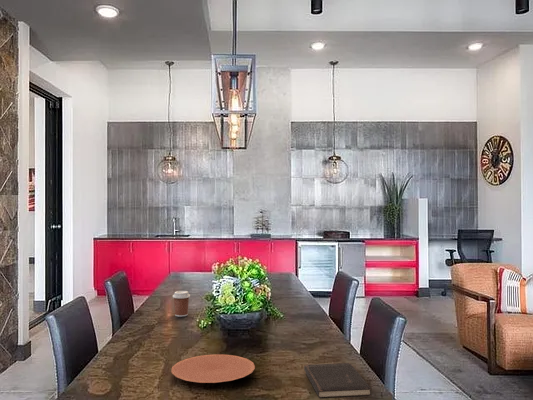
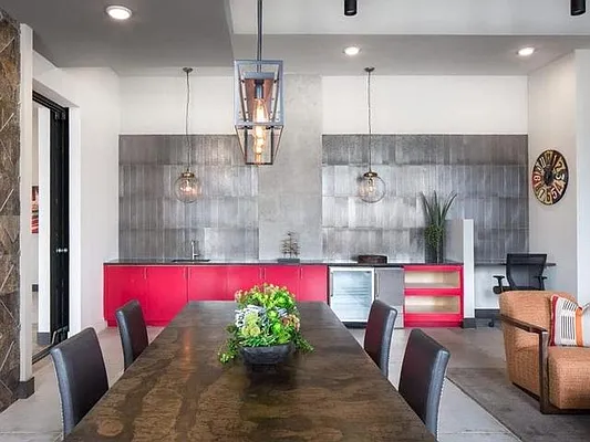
- coffee cup [172,290,191,318]
- plate [170,353,256,384]
- hardcover book [303,362,372,400]
